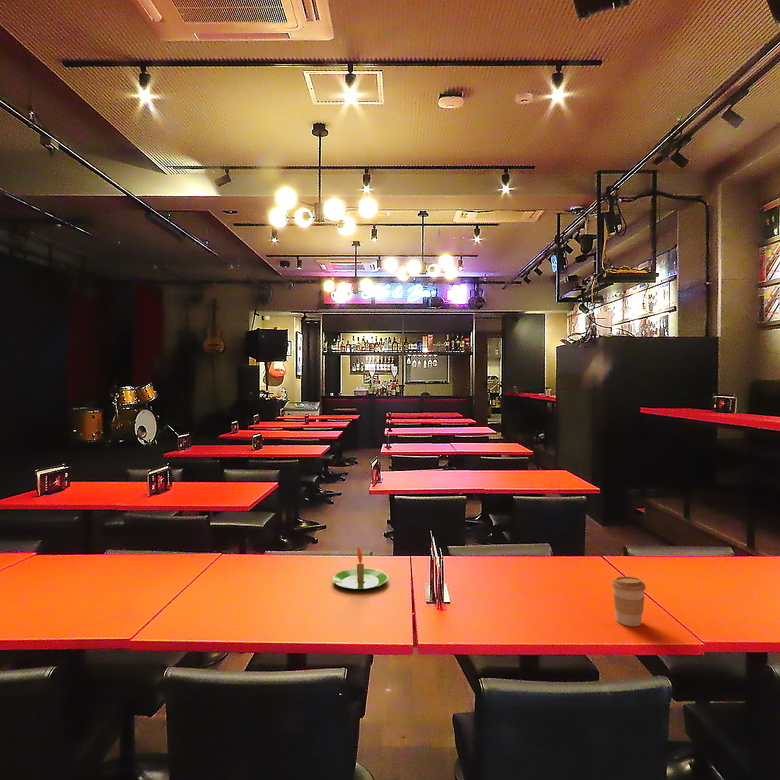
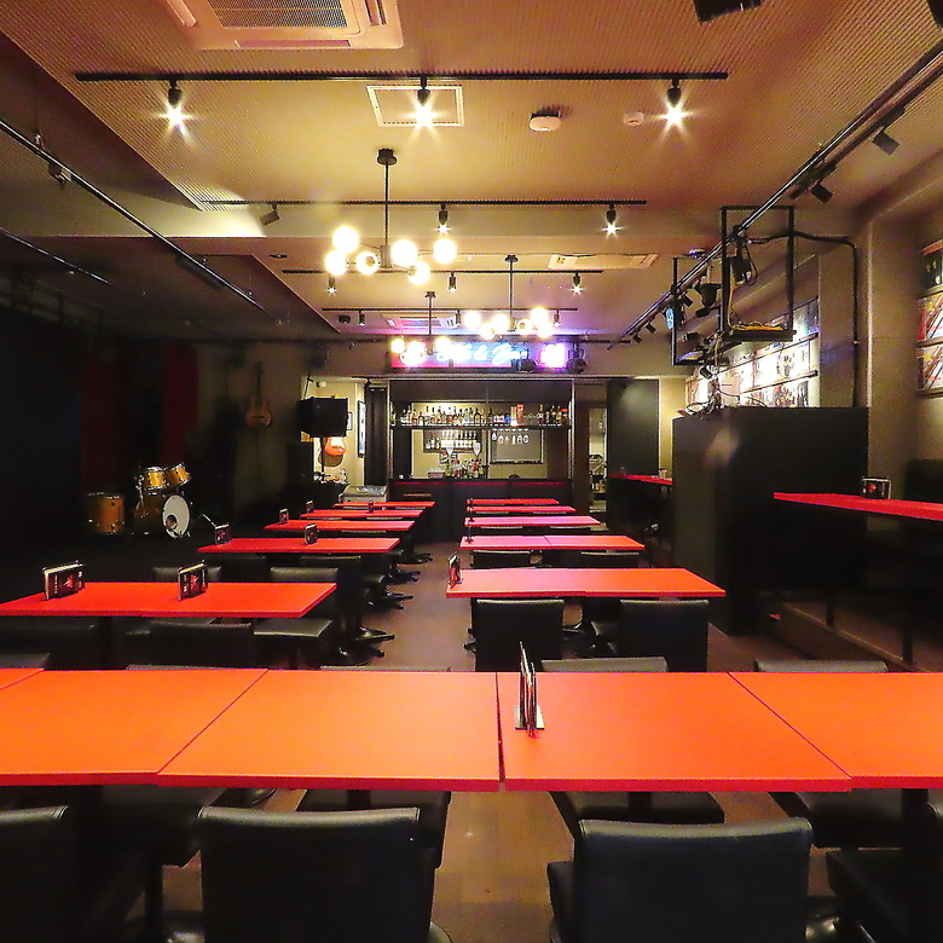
- candle [332,546,389,590]
- coffee cup [611,576,647,627]
